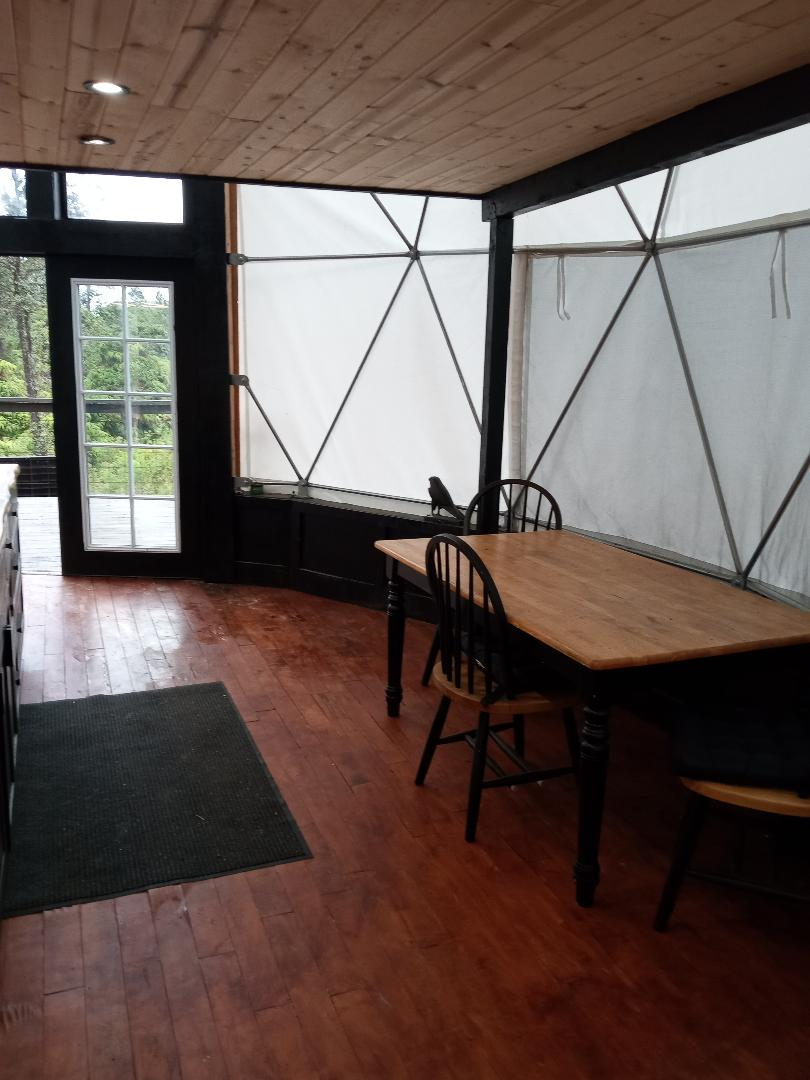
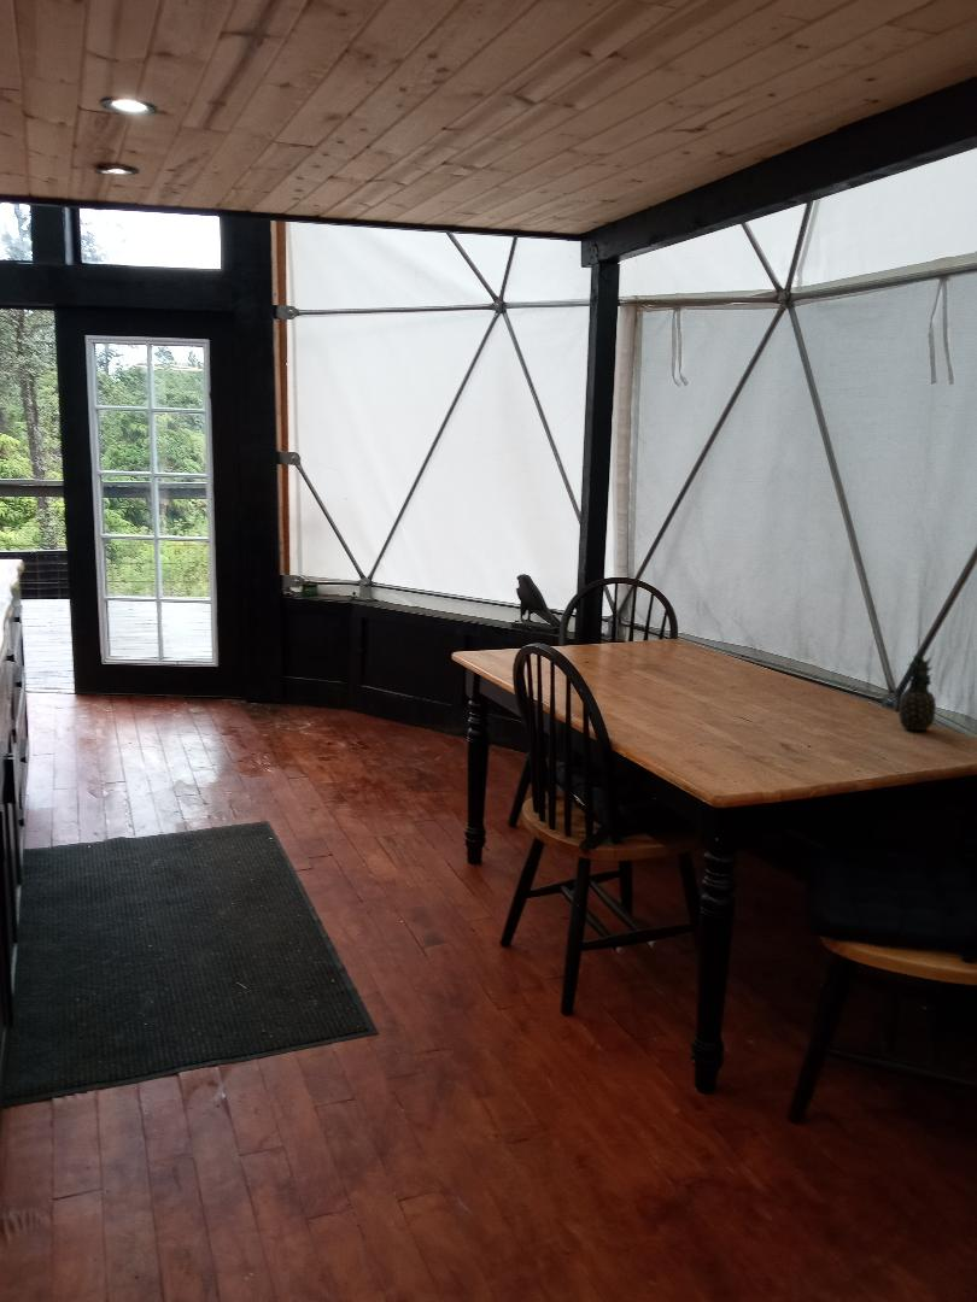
+ fruit [897,652,937,732]
